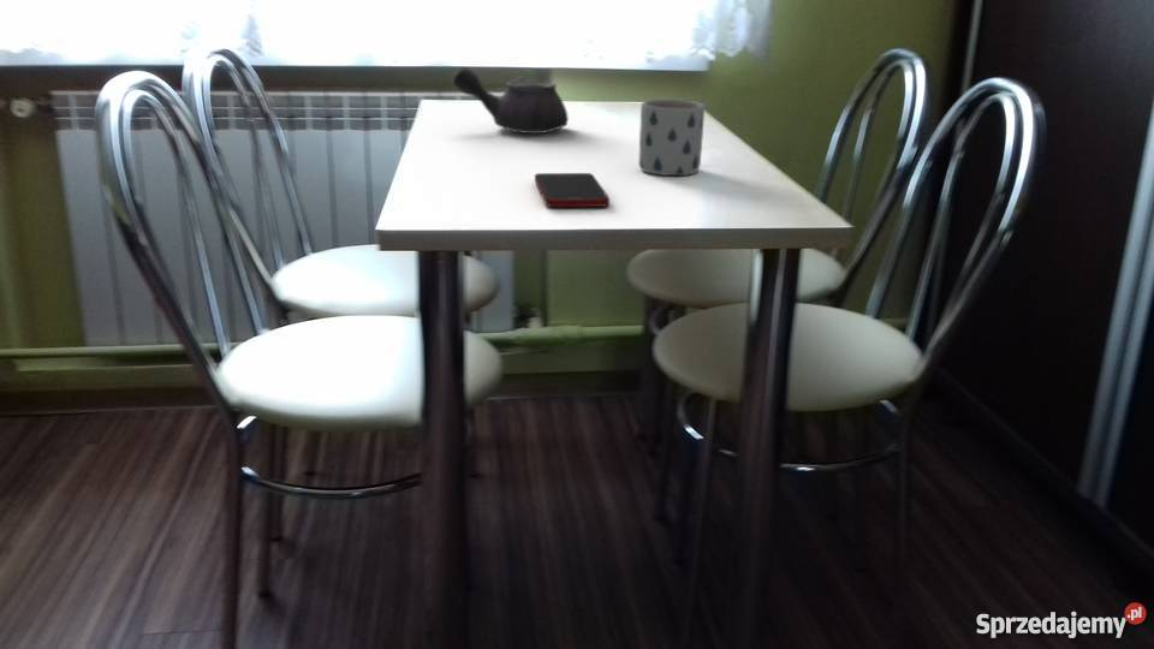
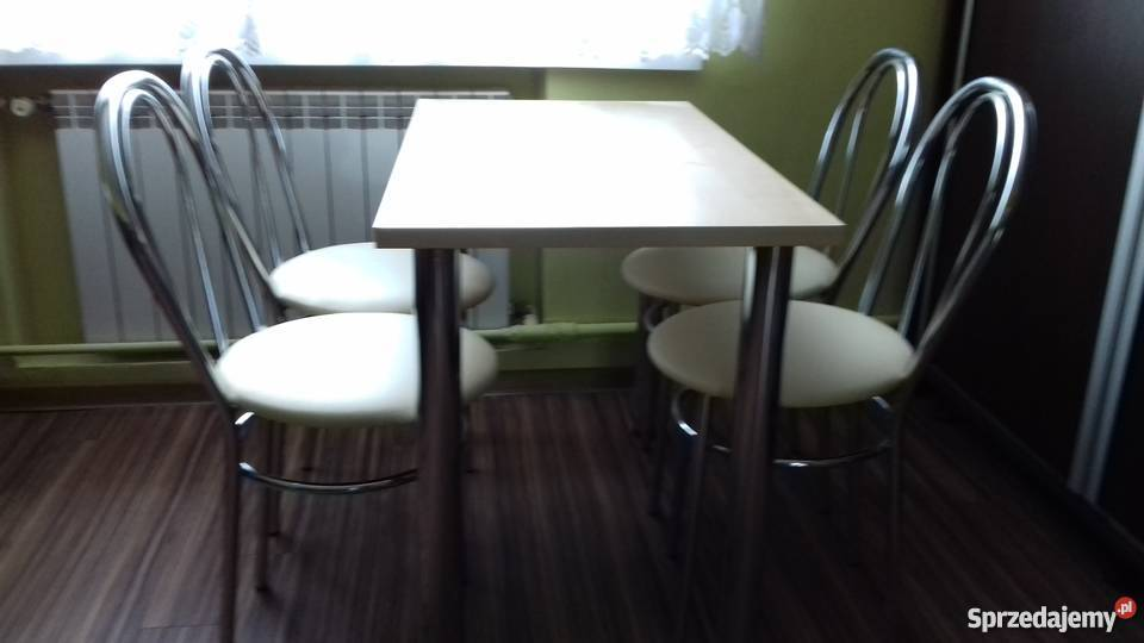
- cell phone [534,172,611,208]
- mug [638,99,706,177]
- teapot [452,66,570,135]
